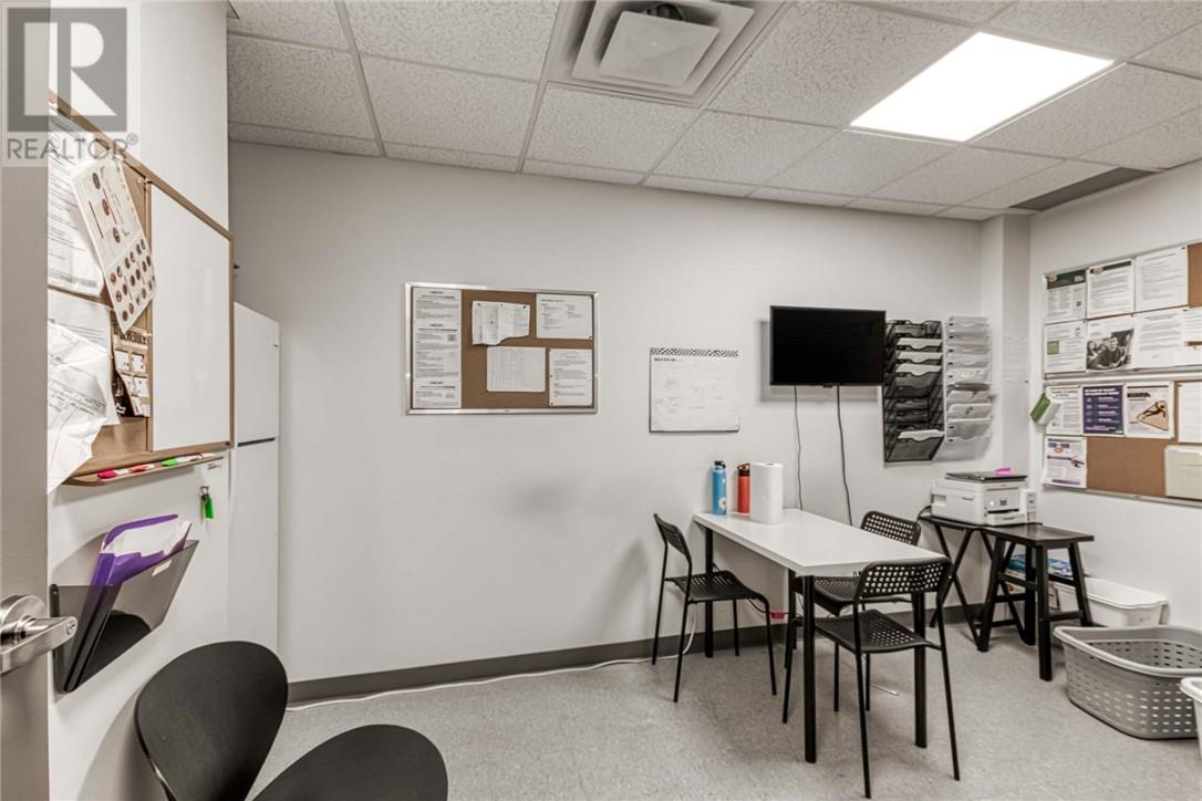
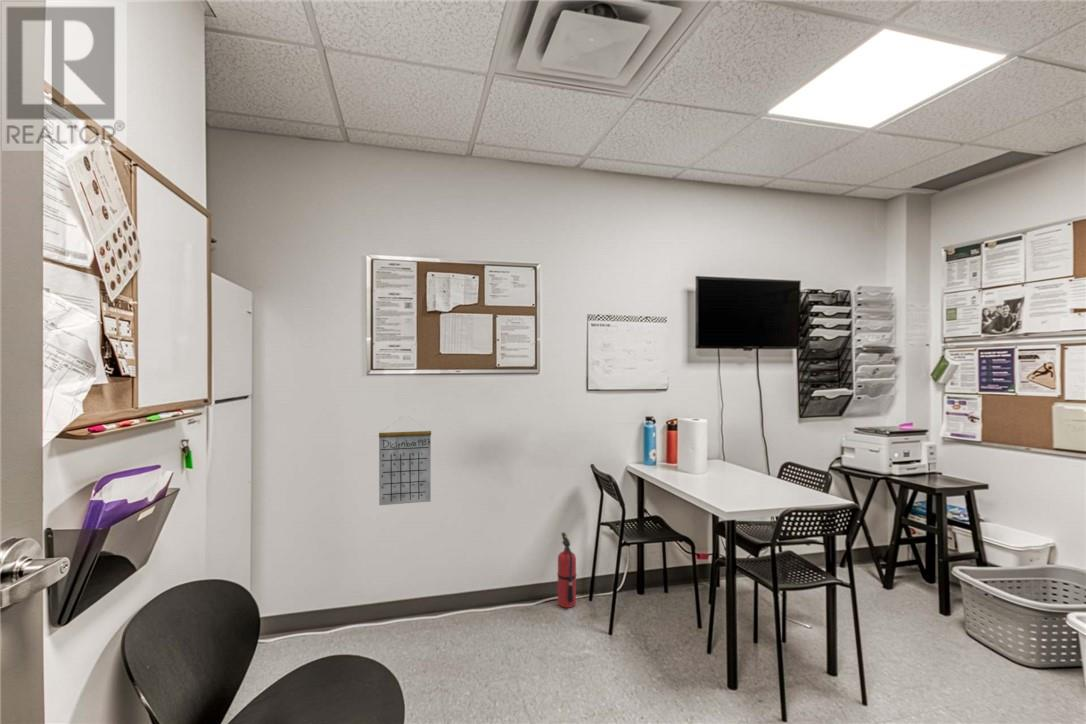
+ calendar [378,416,432,506]
+ fire extinguisher [556,532,577,609]
